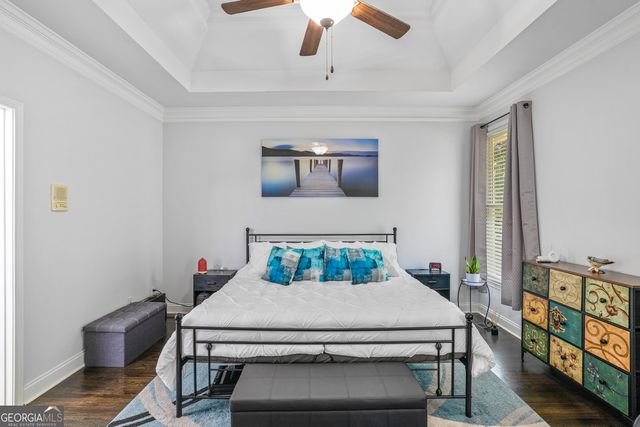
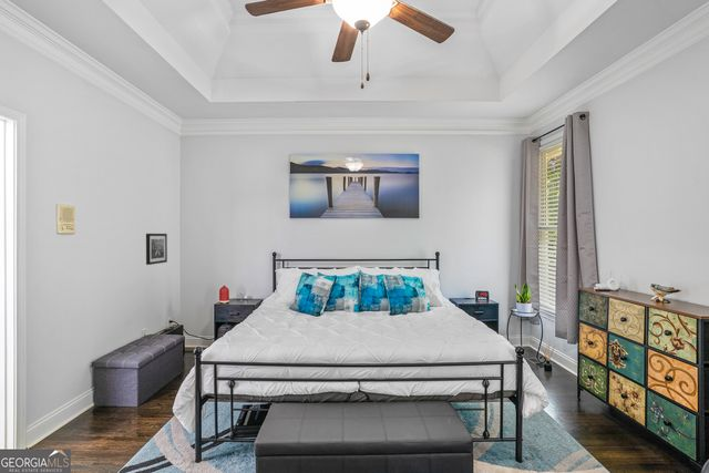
+ wall art [145,233,168,266]
